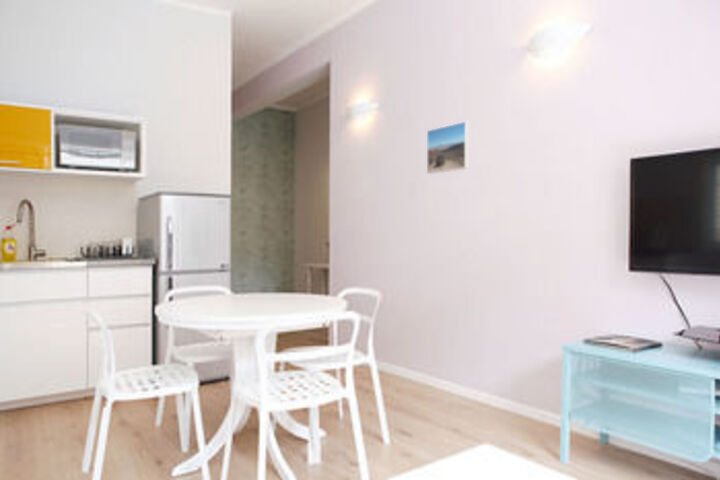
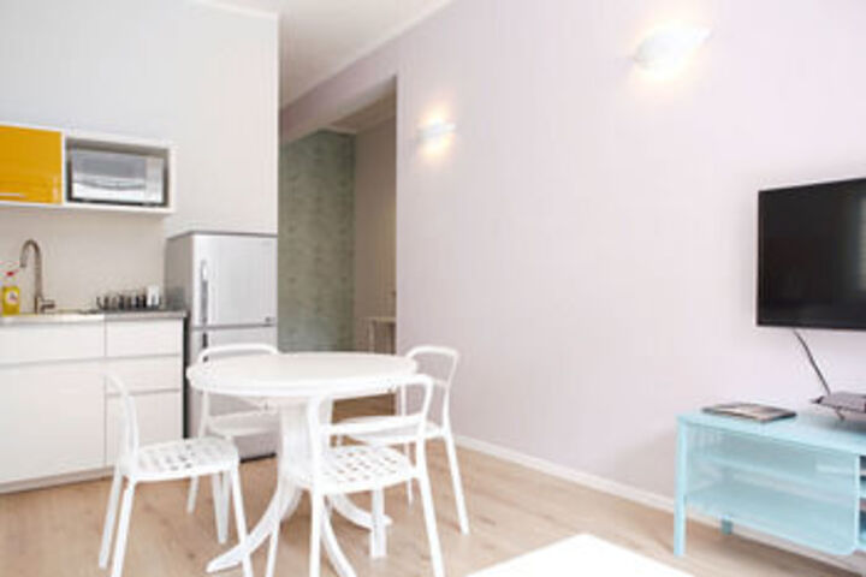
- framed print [426,120,470,175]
